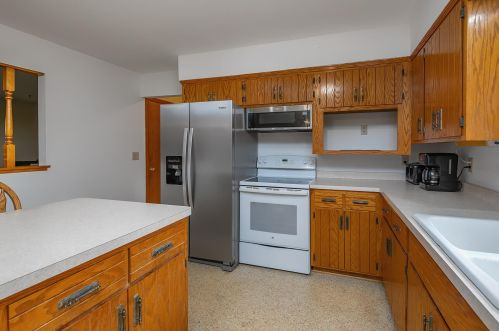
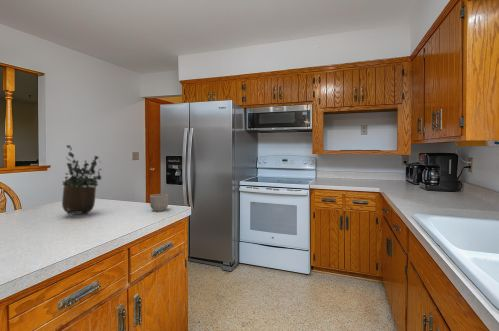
+ mug [149,193,169,212]
+ potted plant [61,144,103,216]
